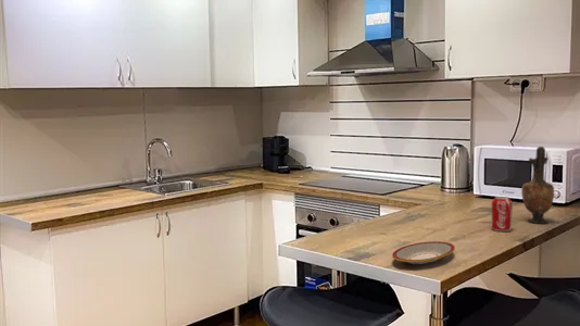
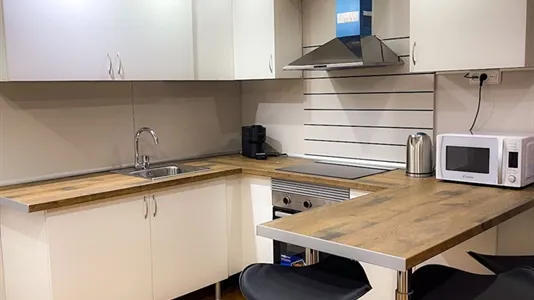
- beverage can [490,196,514,233]
- vase [520,146,555,224]
- plate [391,240,456,265]
